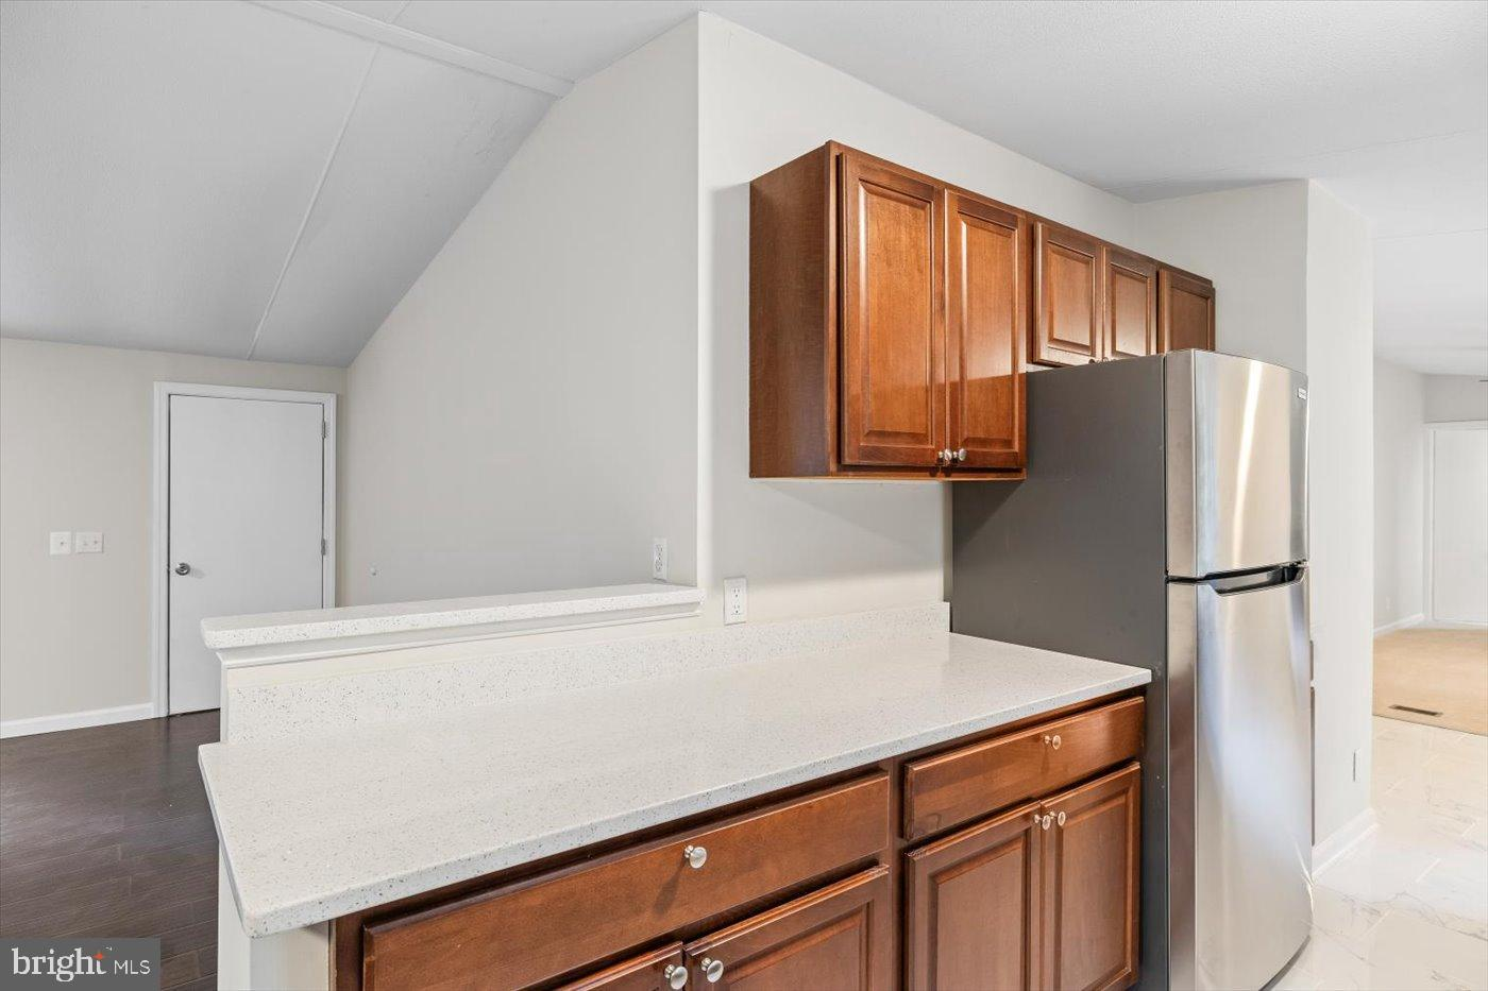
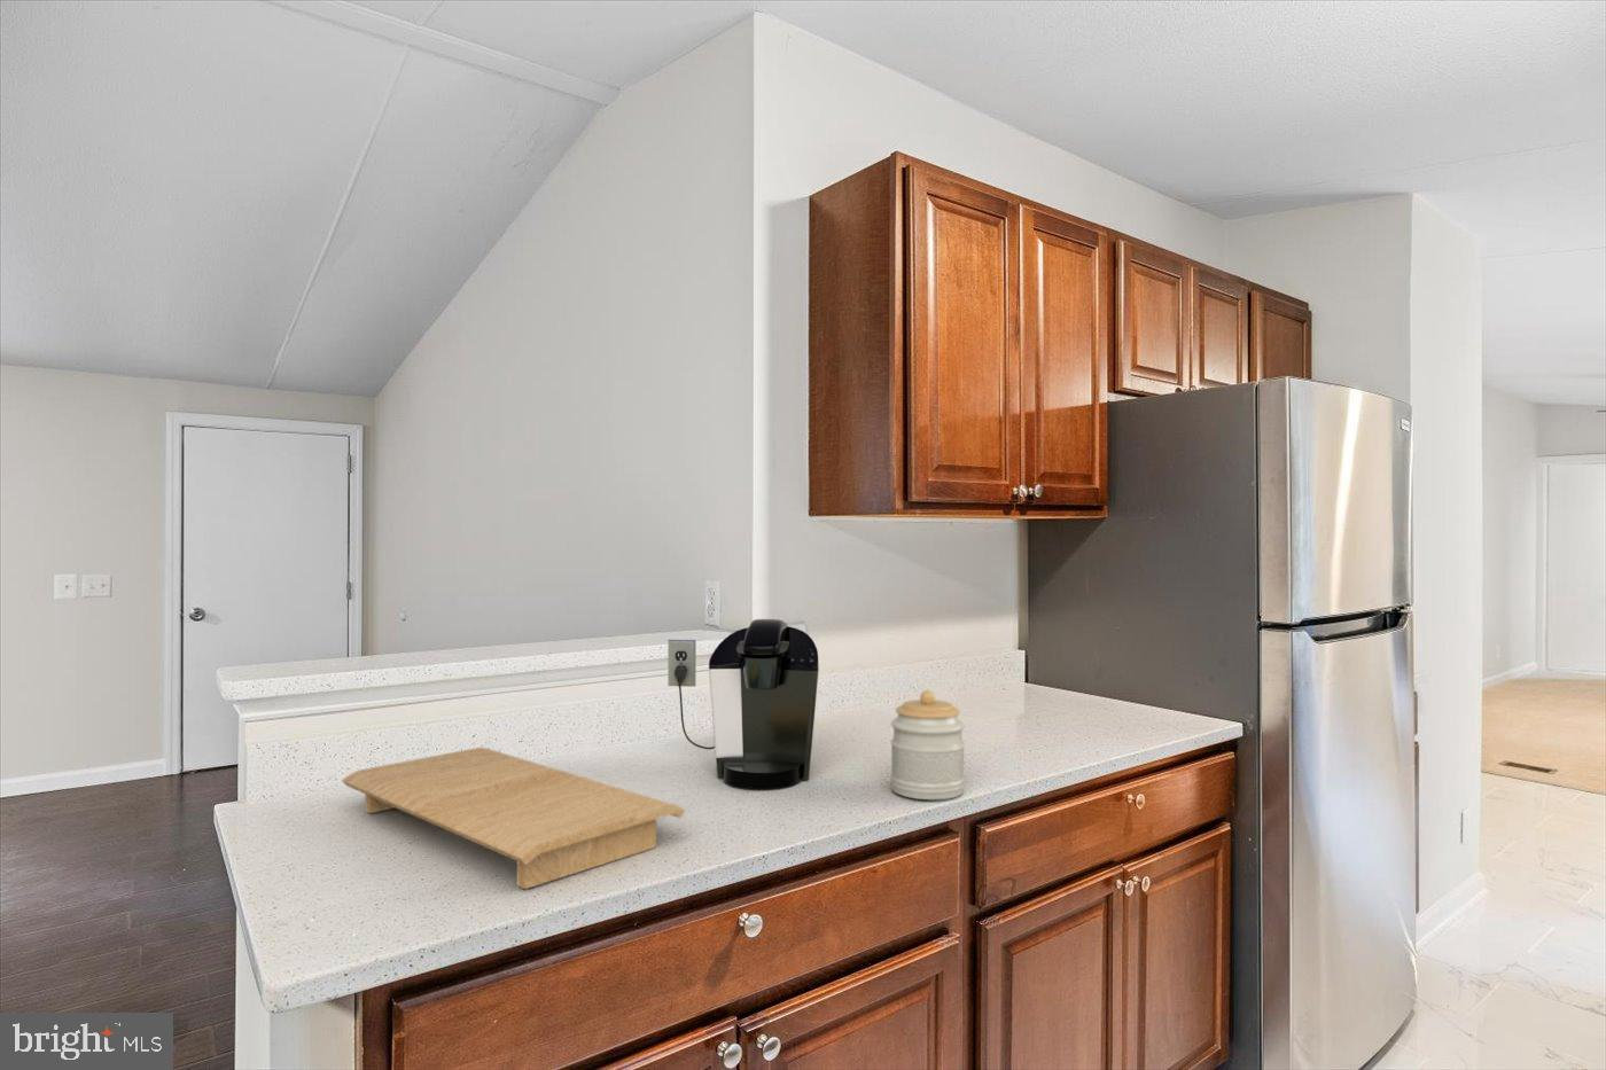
+ coffee maker [666,619,820,791]
+ cutting board [339,746,687,890]
+ jar [890,689,966,800]
